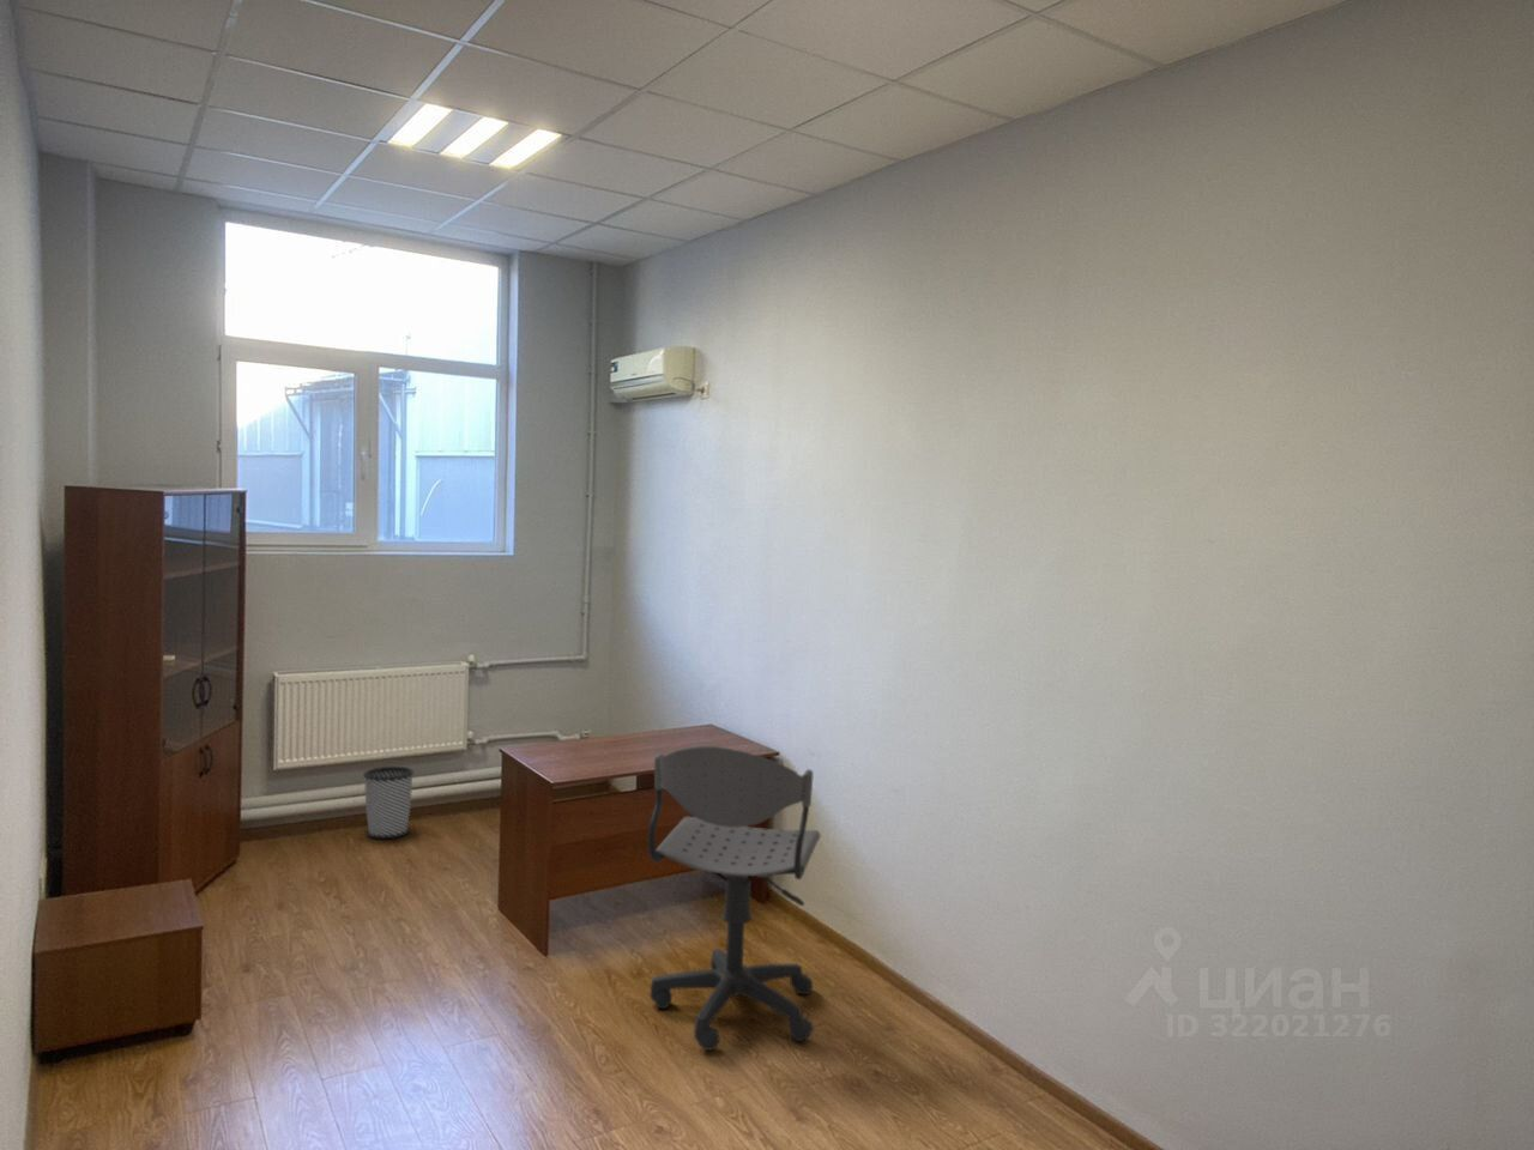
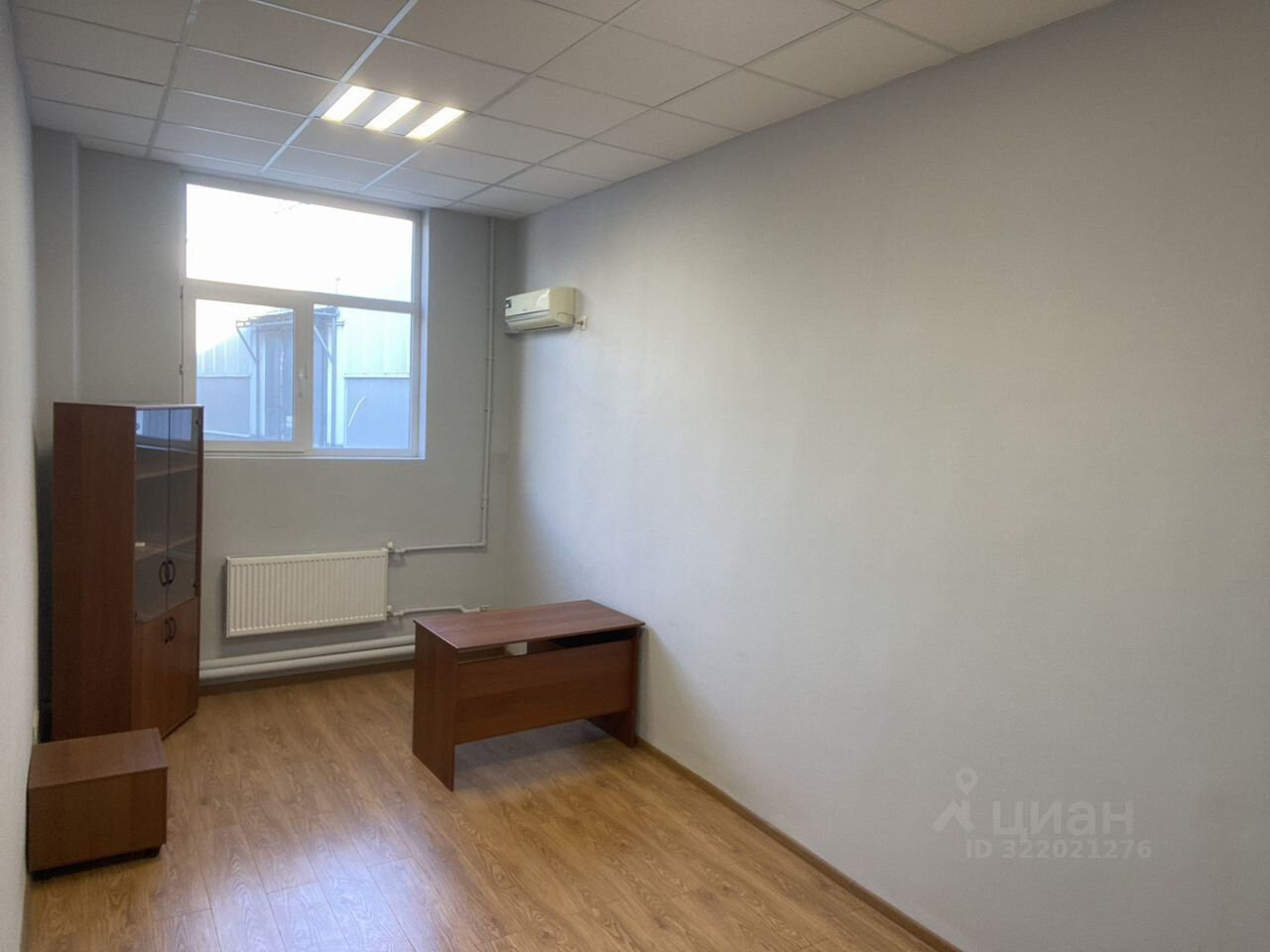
- wastebasket [362,766,414,840]
- office chair [647,745,823,1052]
